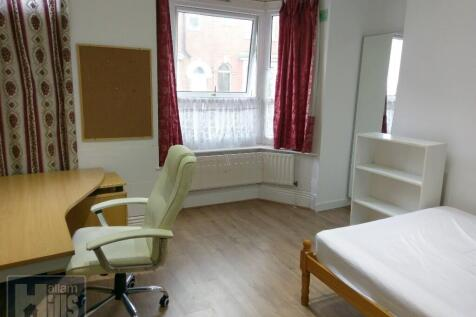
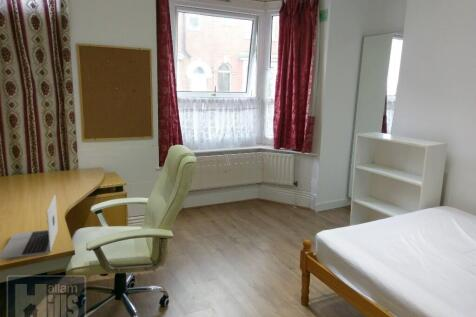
+ laptop [0,194,59,260]
